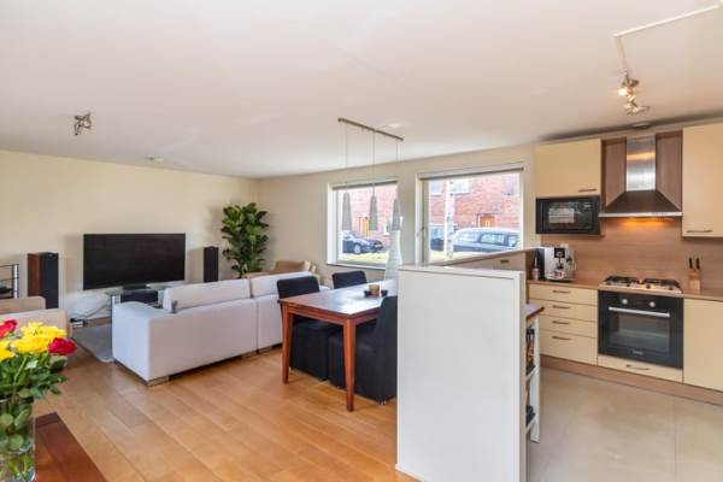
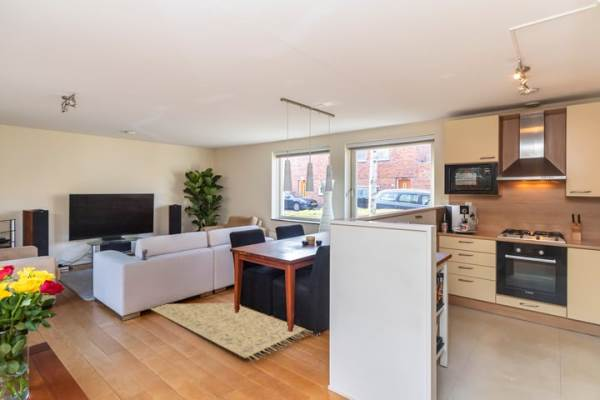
+ rug [150,302,313,363]
